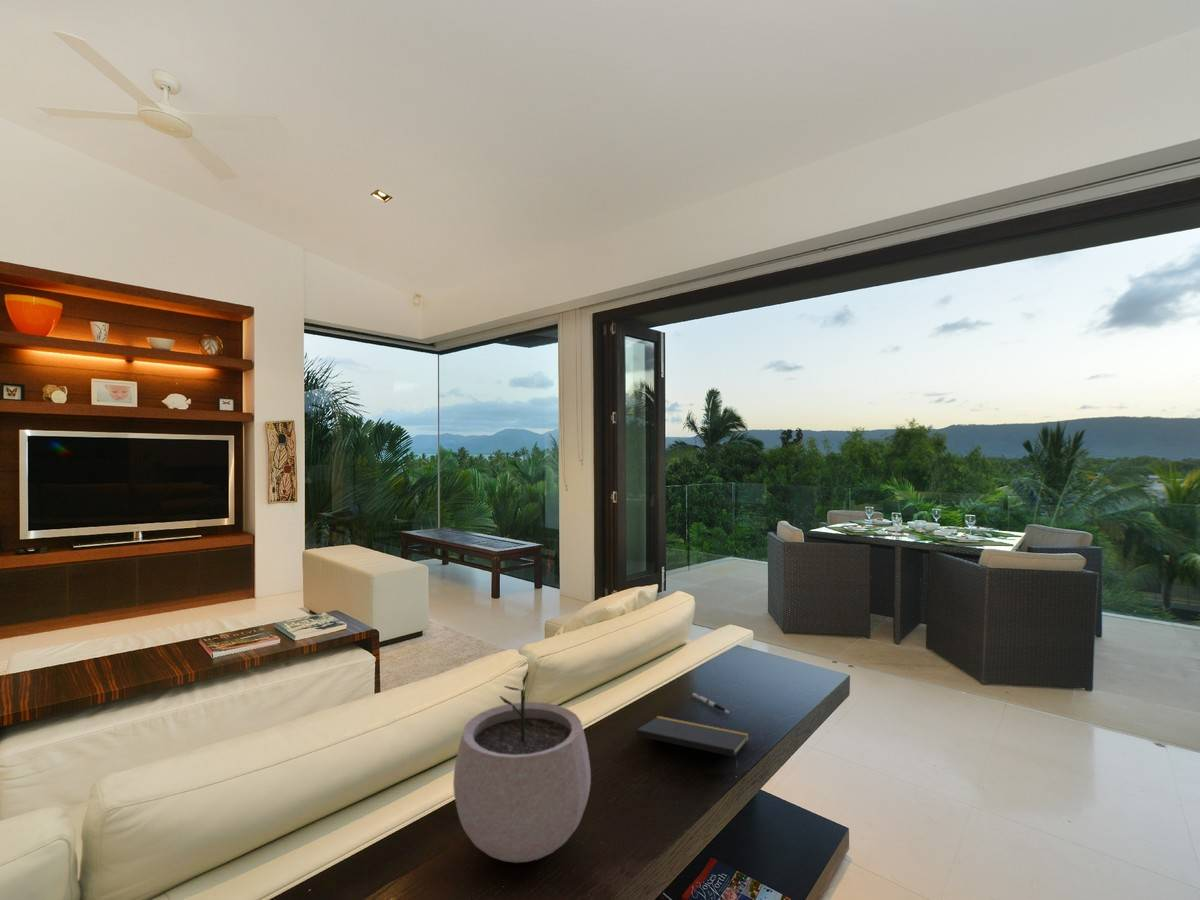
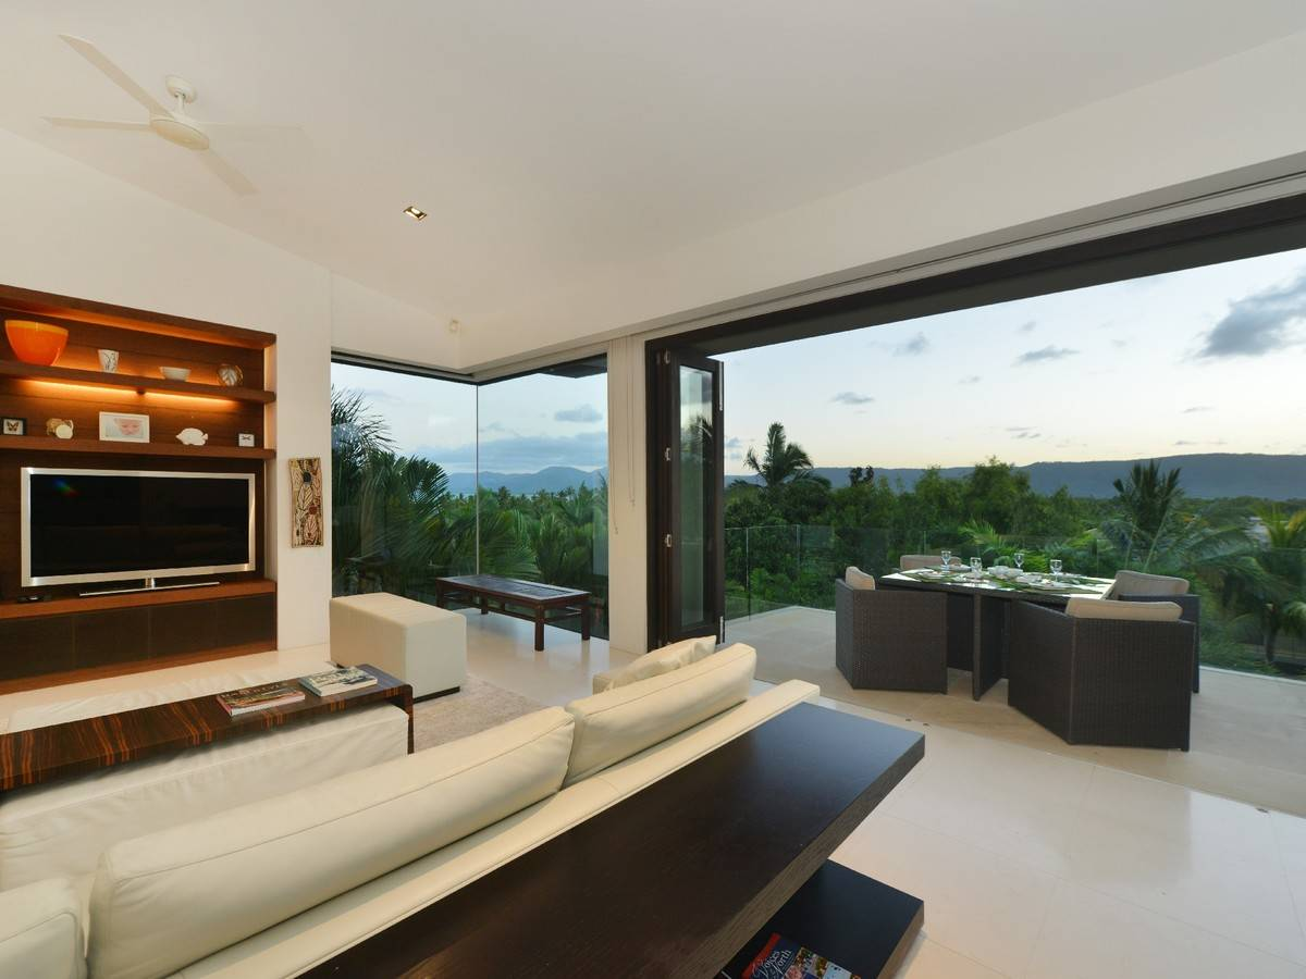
- notepad [635,715,750,773]
- pen [692,692,732,715]
- plant pot [452,670,592,864]
